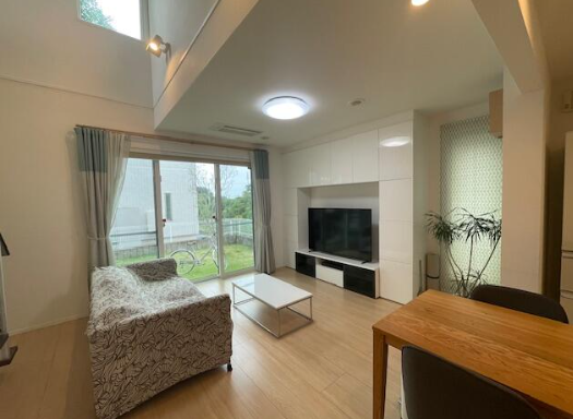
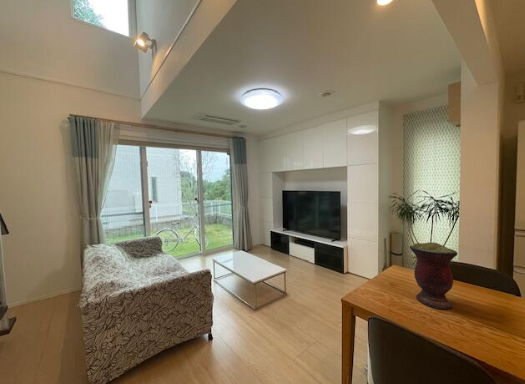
+ vase [409,241,458,310]
